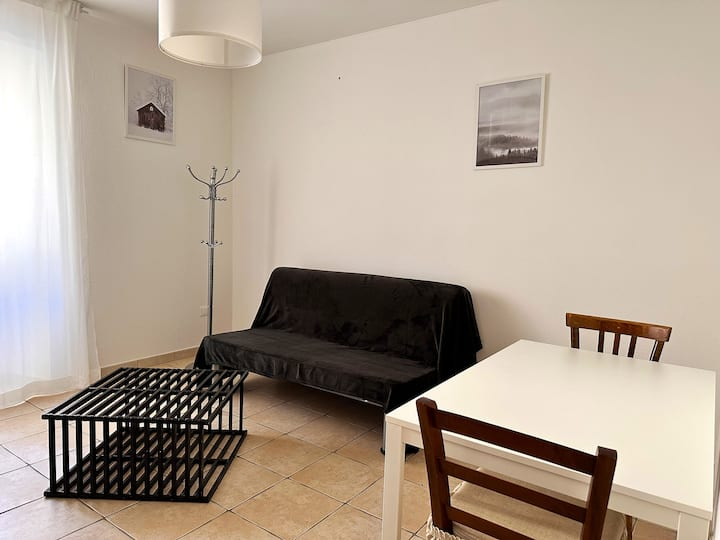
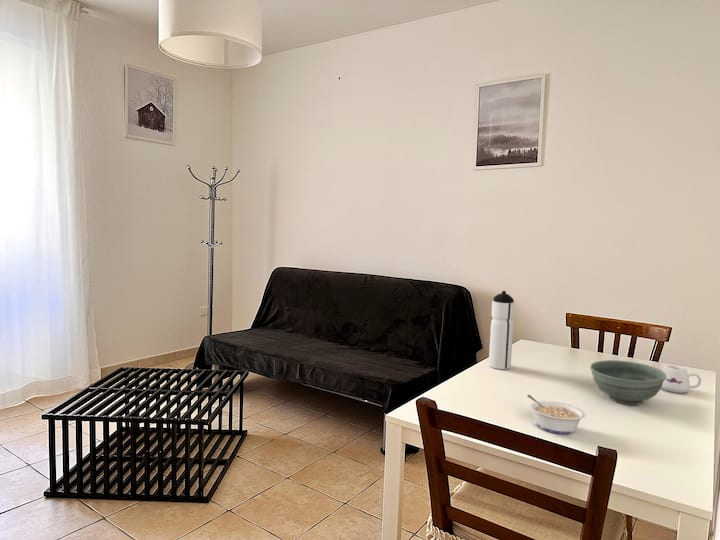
+ water bottle [488,290,516,370]
+ bowl [589,359,666,406]
+ legume [526,394,587,435]
+ mug [661,364,703,394]
